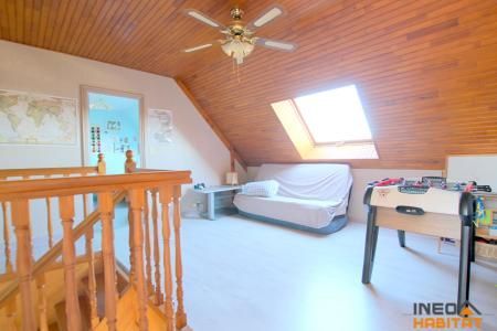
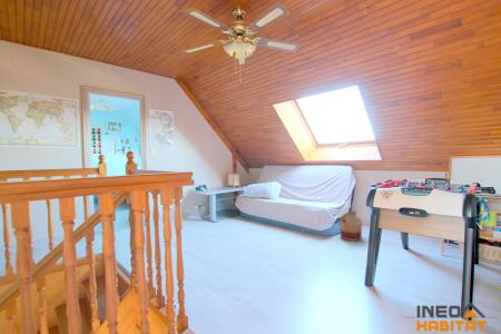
+ basket [340,209,363,243]
